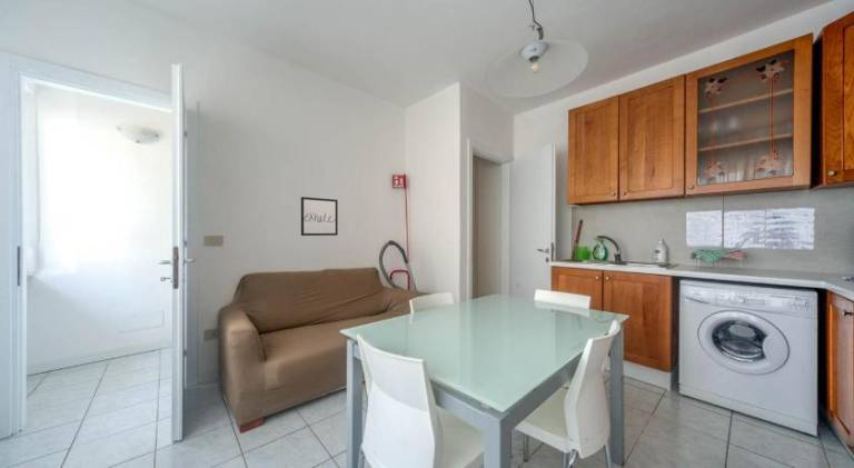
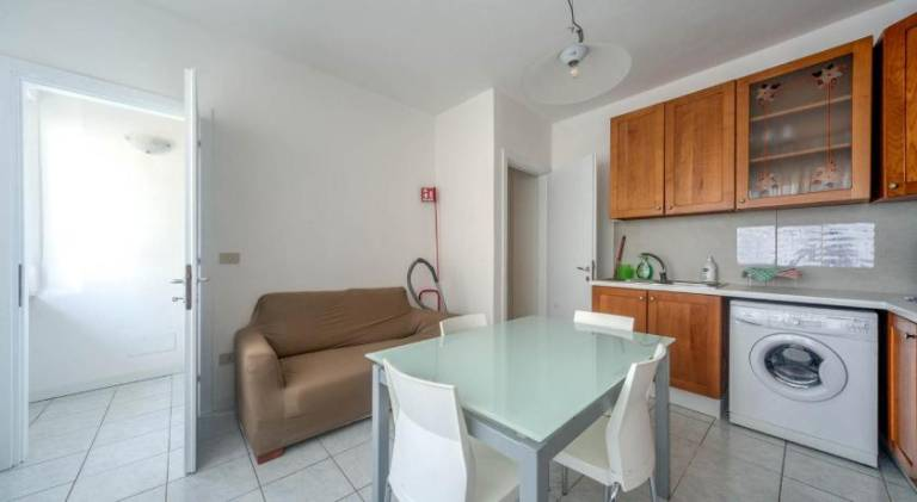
- wall art [300,196,339,237]
